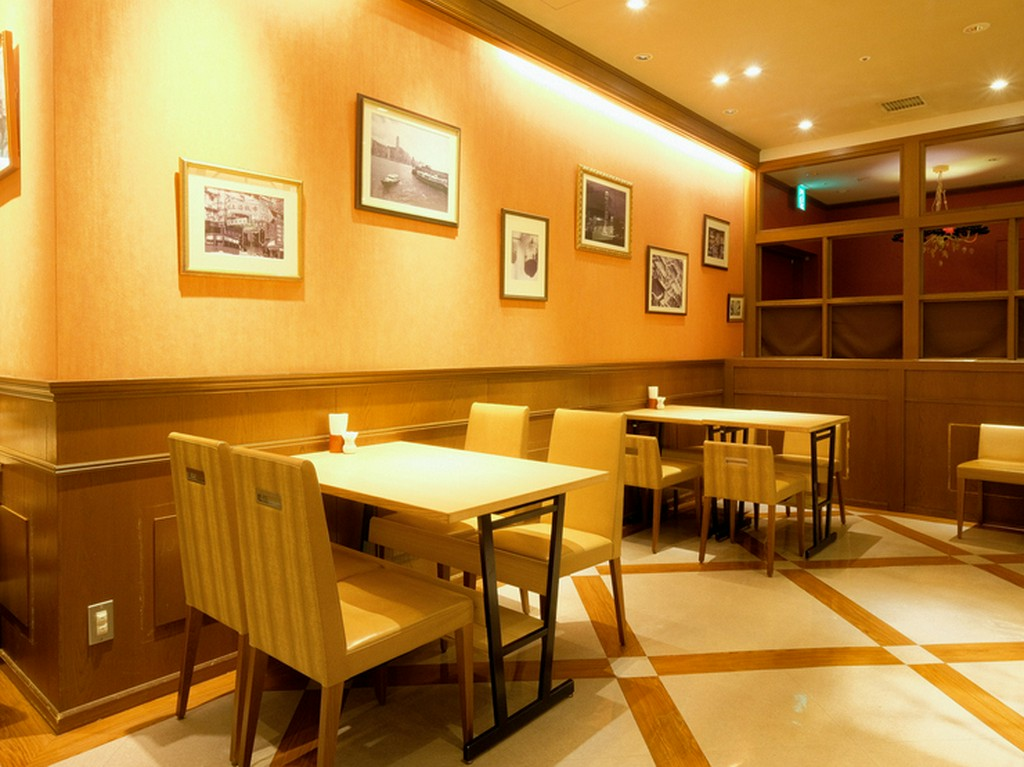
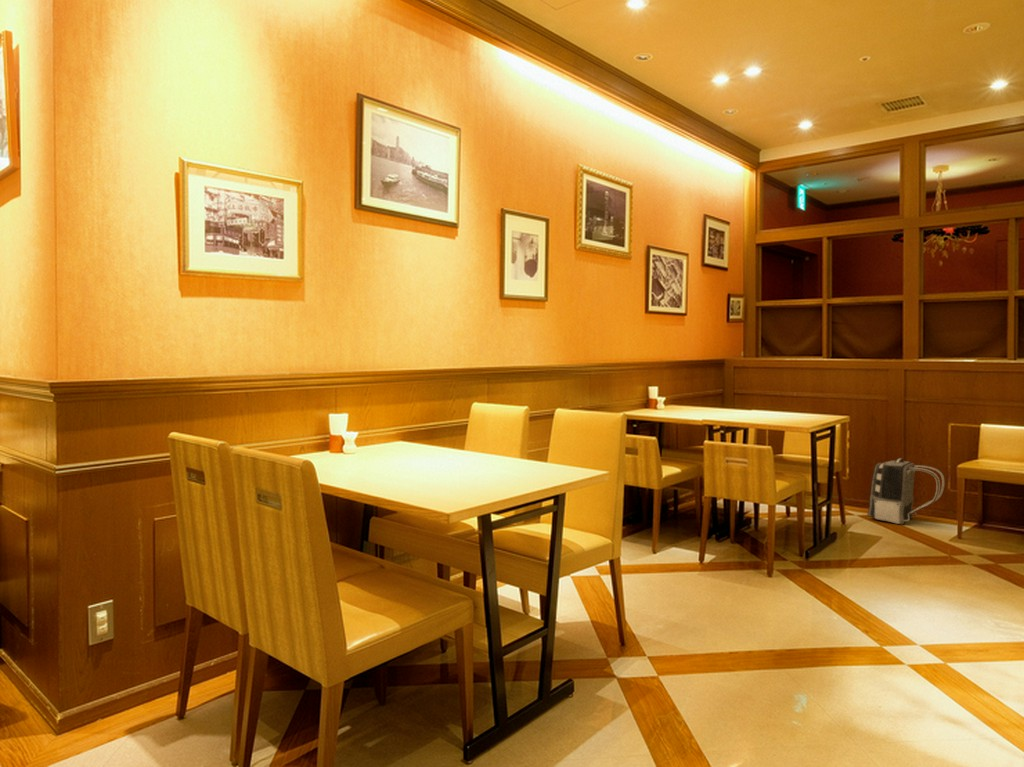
+ backpack [867,457,946,525]
